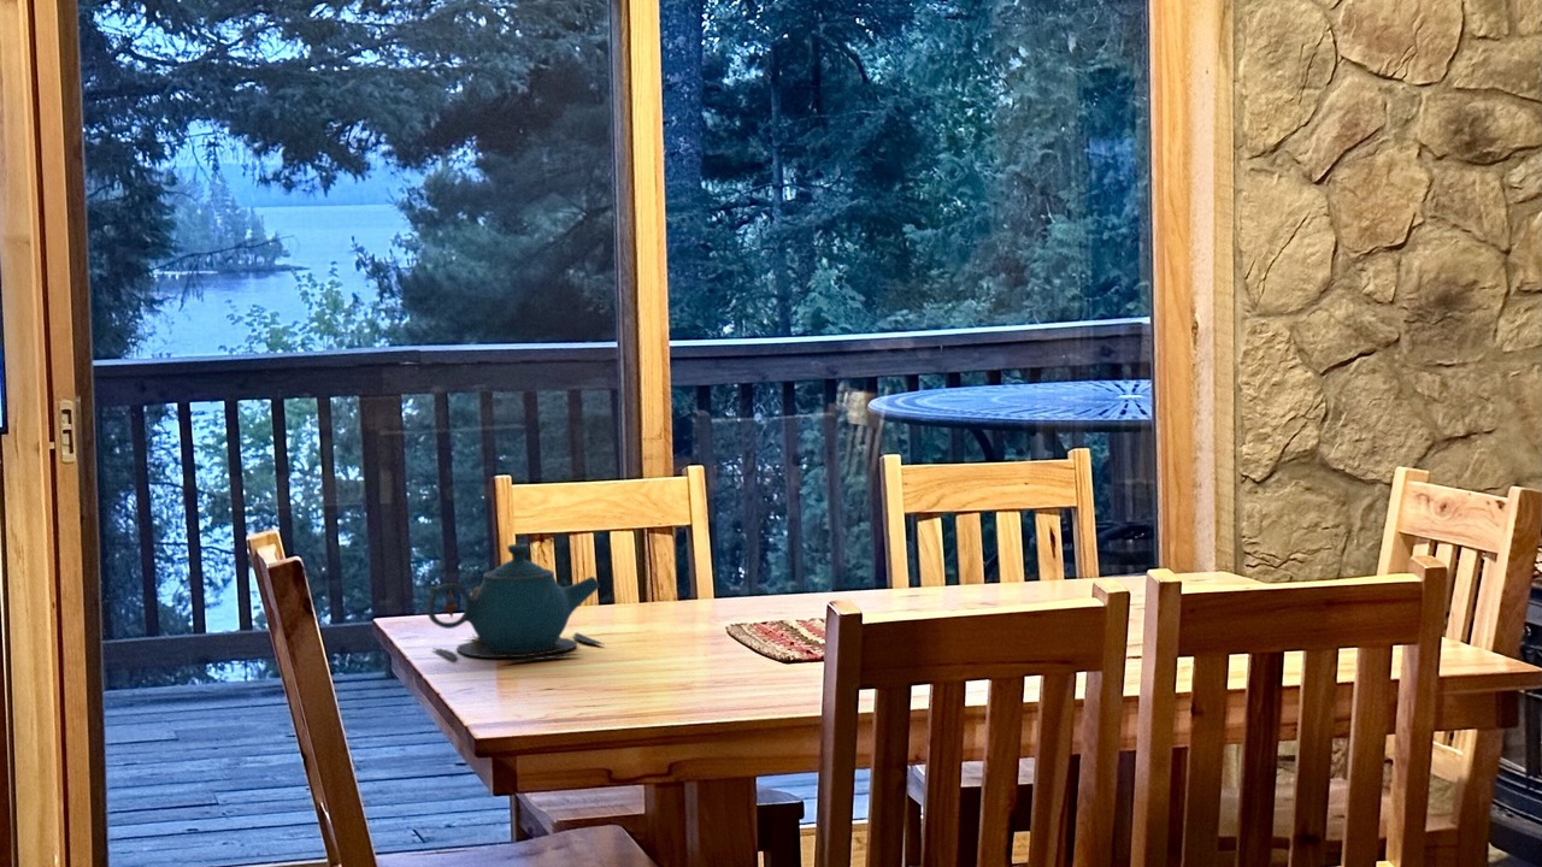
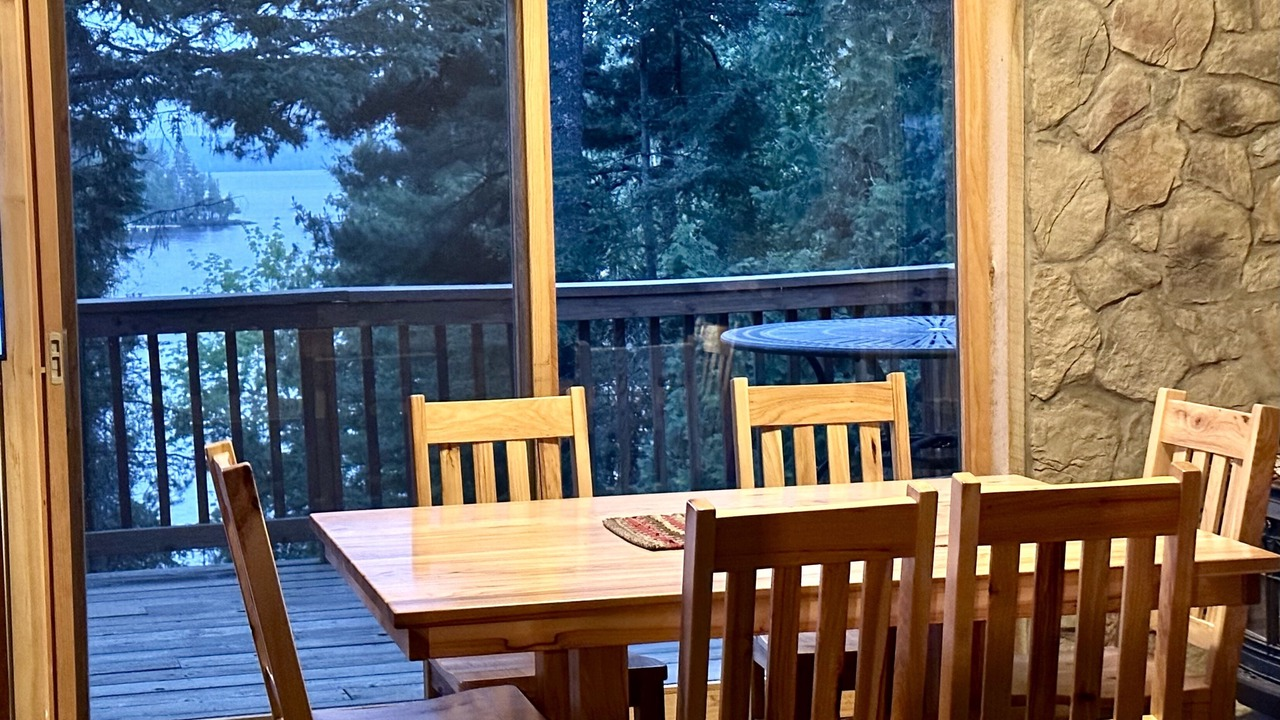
- teapot [426,543,604,665]
